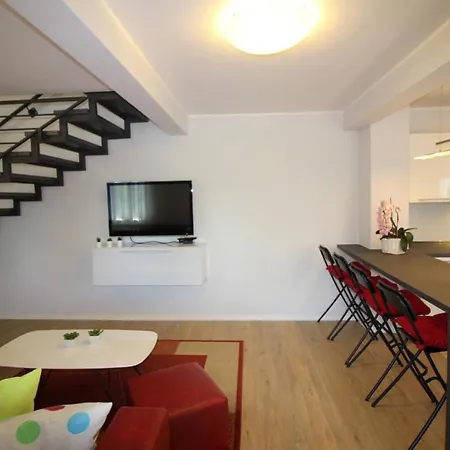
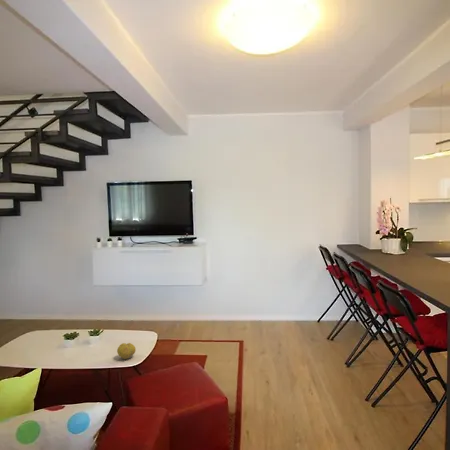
+ fruit [116,342,137,360]
